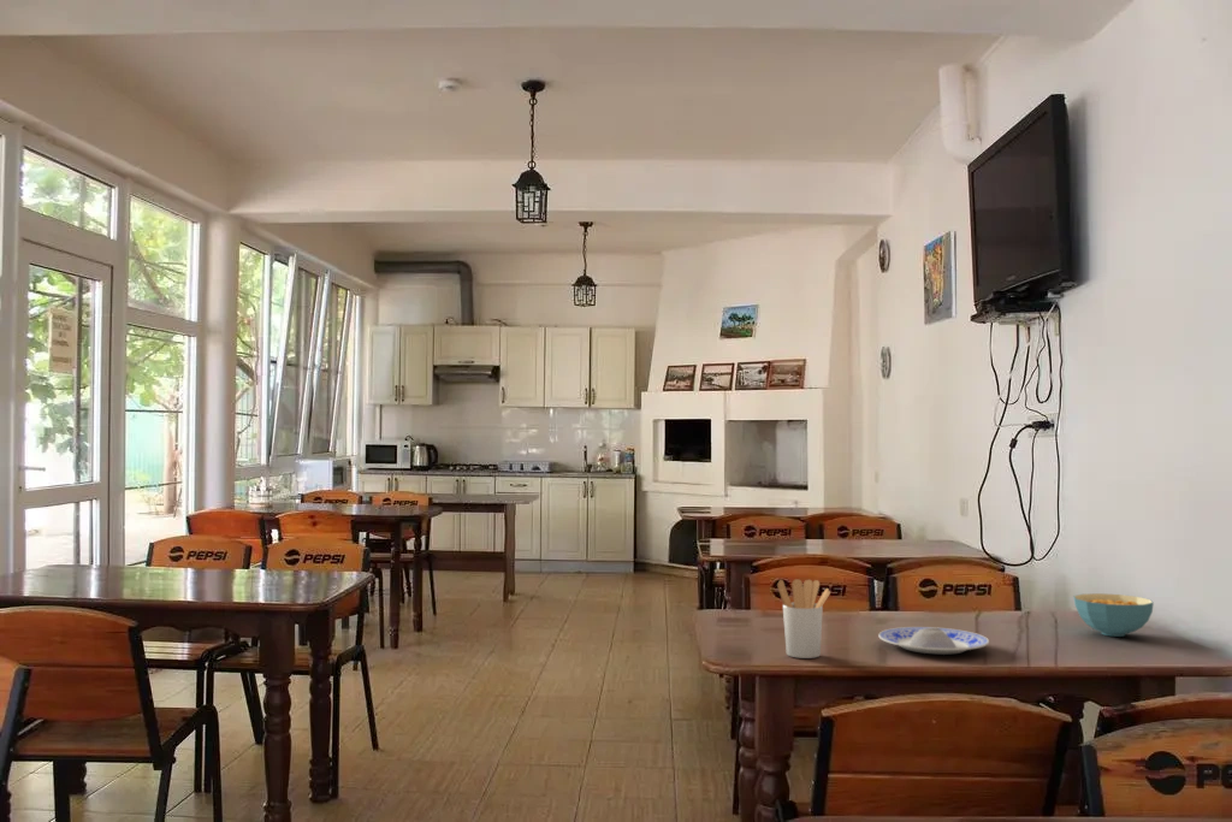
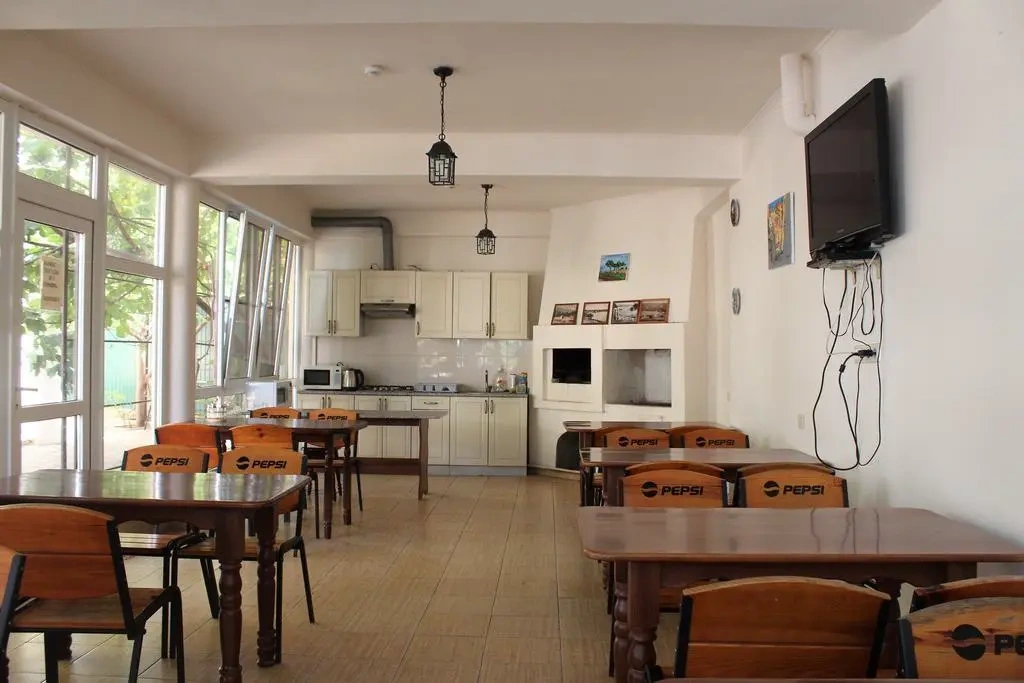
- plate [877,626,990,656]
- utensil holder [776,578,831,660]
- cereal bowl [1072,592,1155,638]
